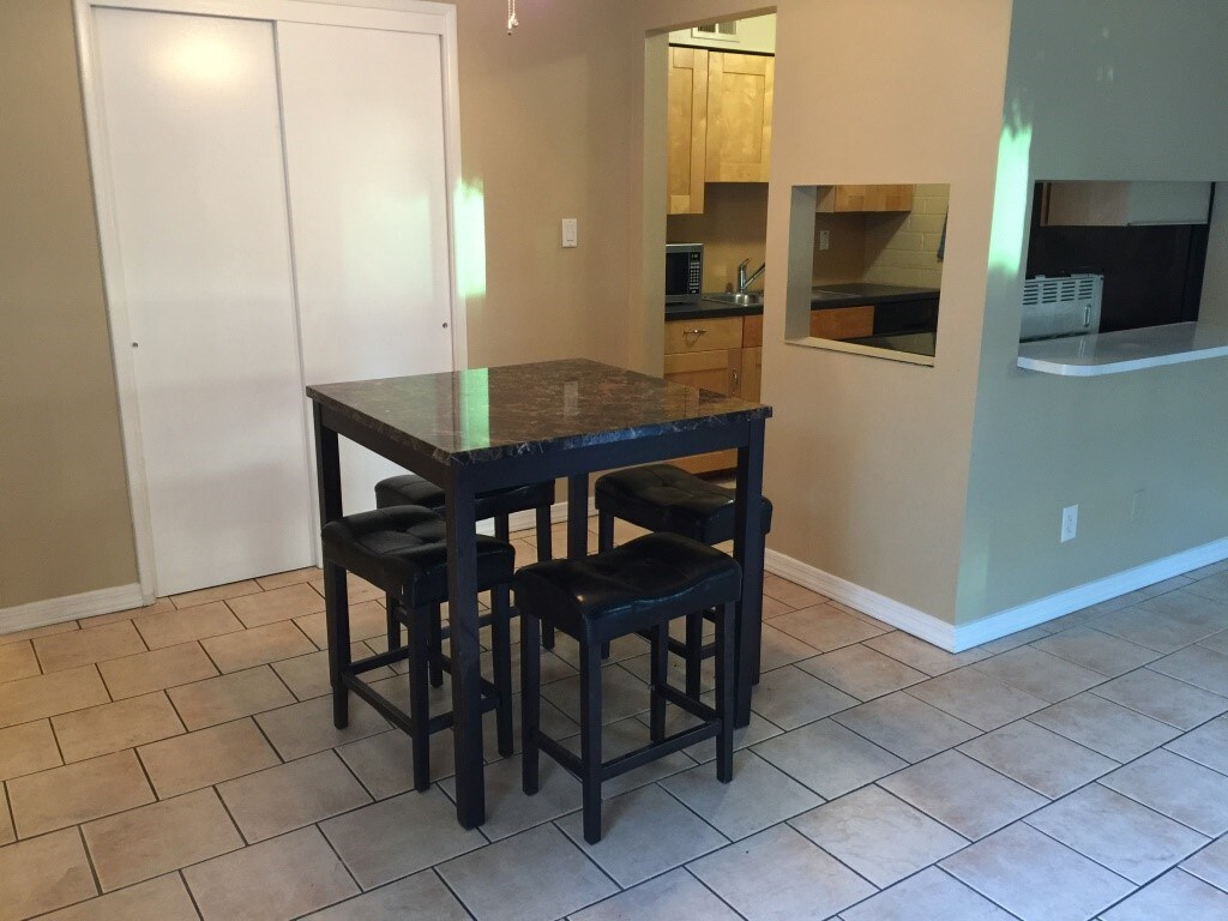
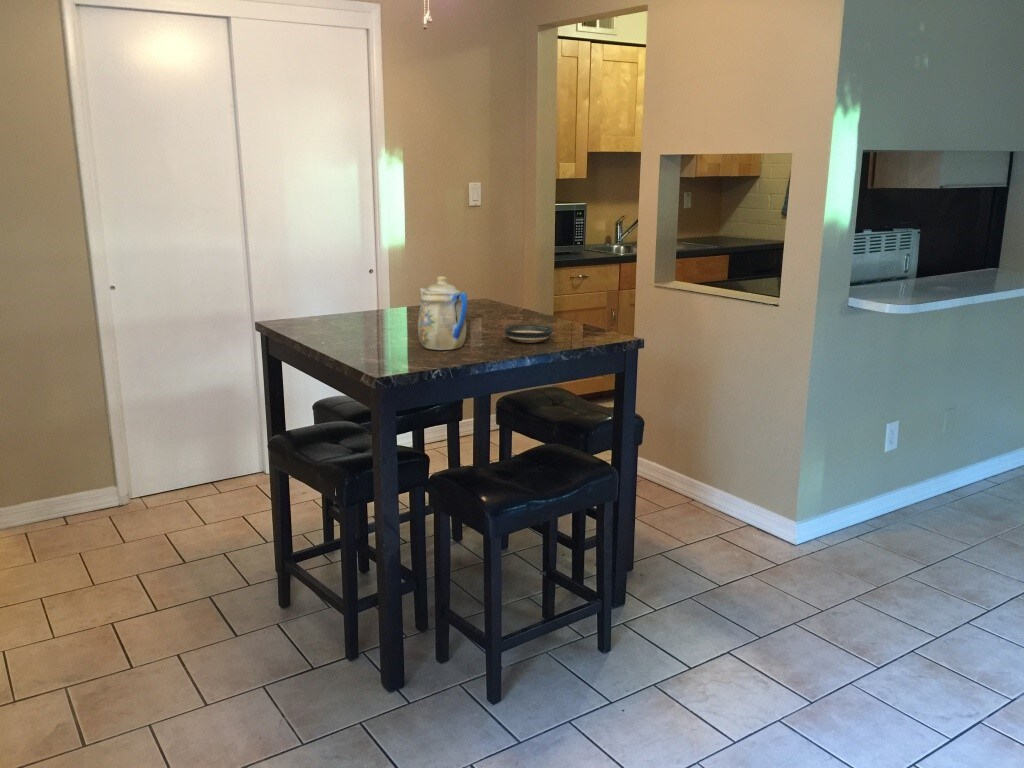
+ saucer [502,324,555,344]
+ teapot [417,275,468,351]
